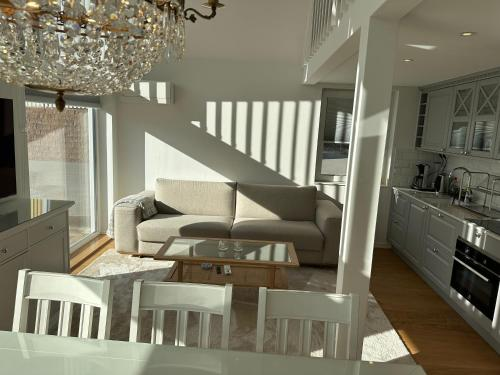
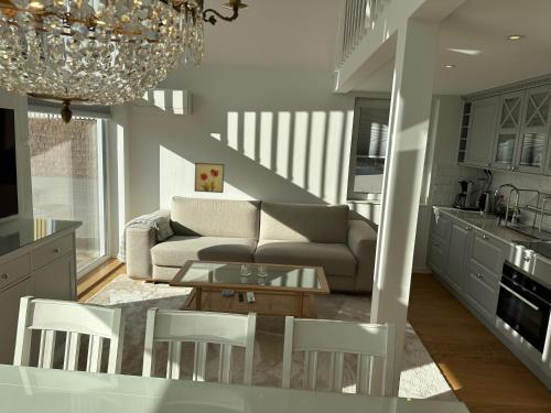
+ wall art [194,162,226,194]
